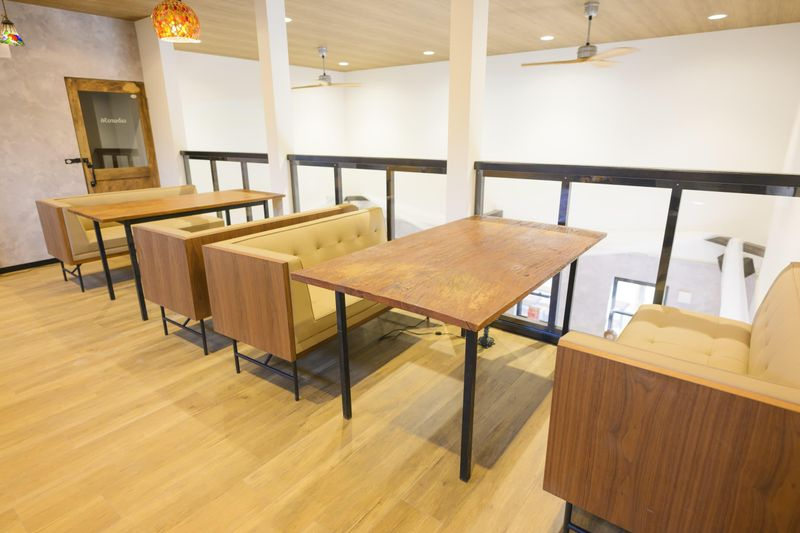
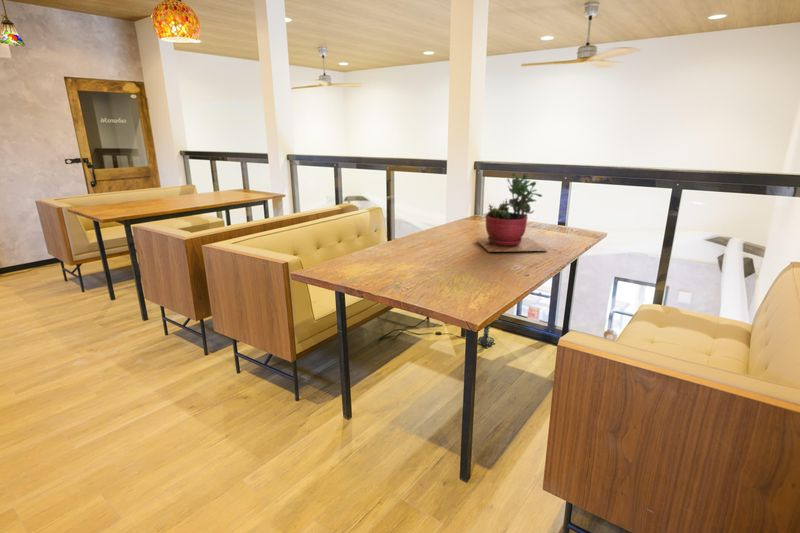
+ succulent plant [474,172,549,253]
